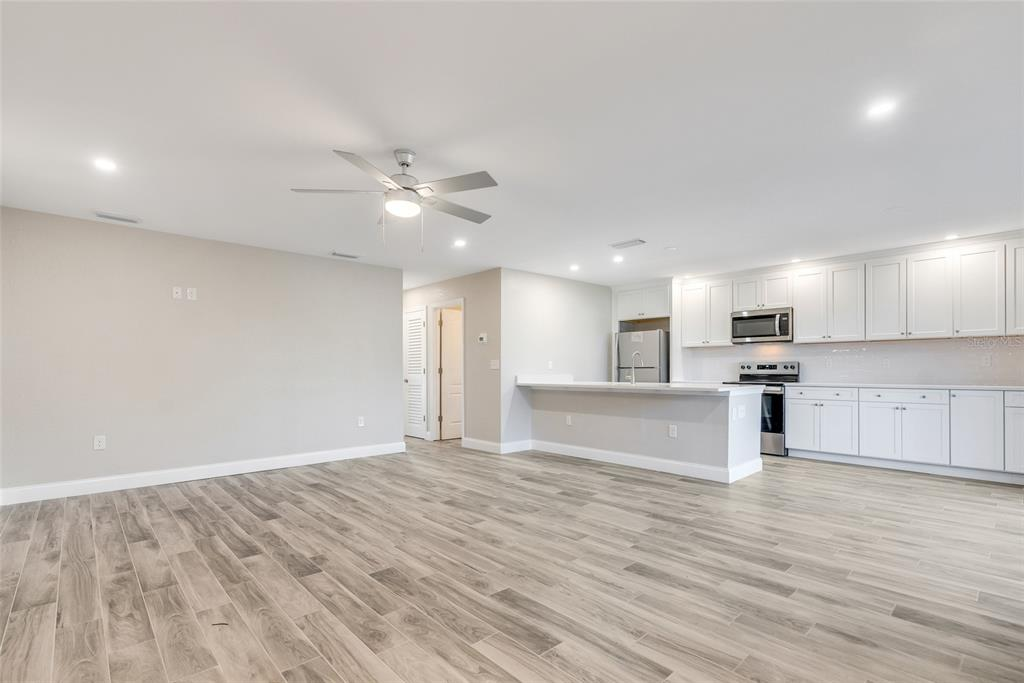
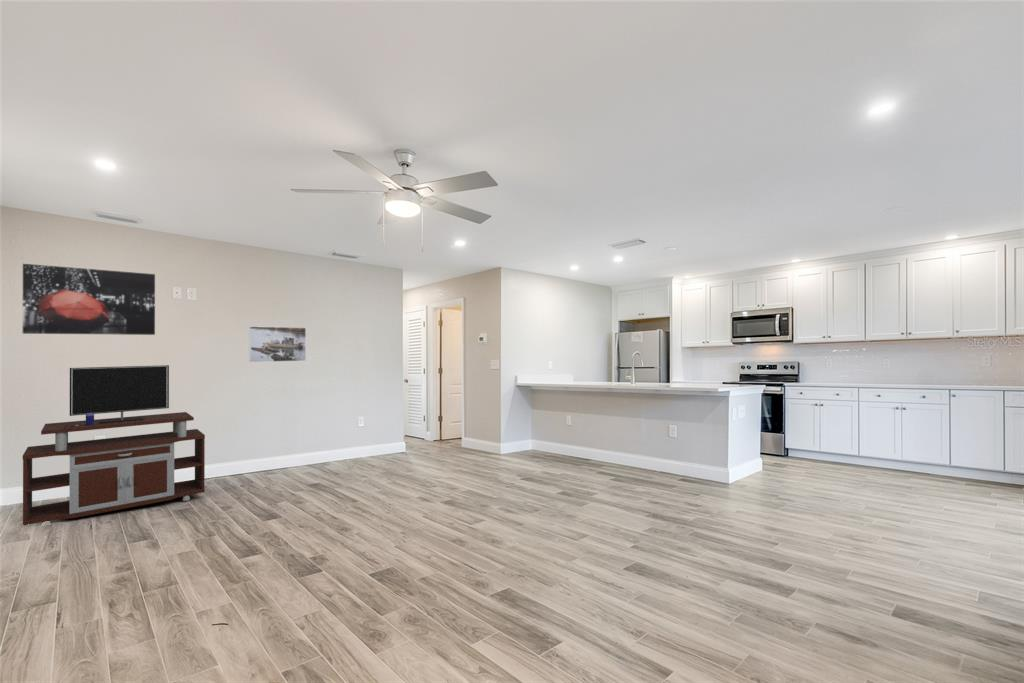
+ speaker [64,413,95,429]
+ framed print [248,325,307,363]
+ wall art [22,263,156,336]
+ tv stand [22,364,206,526]
